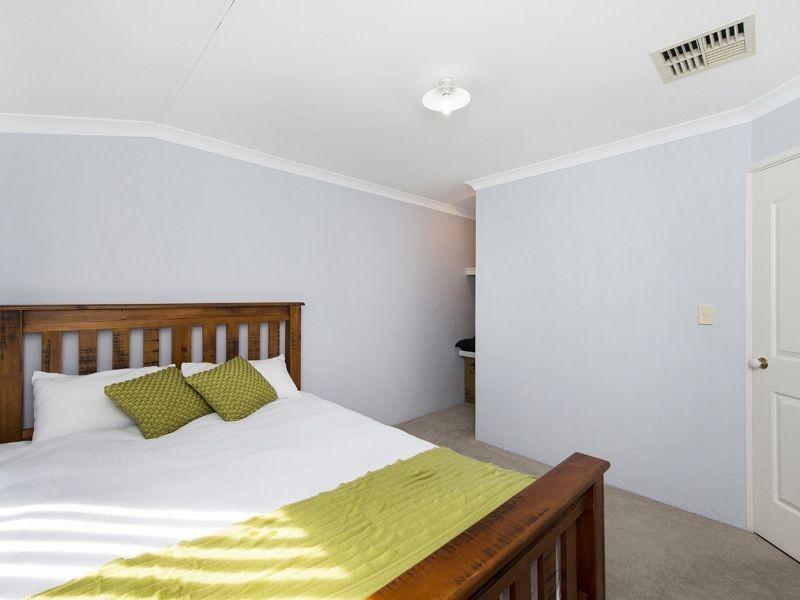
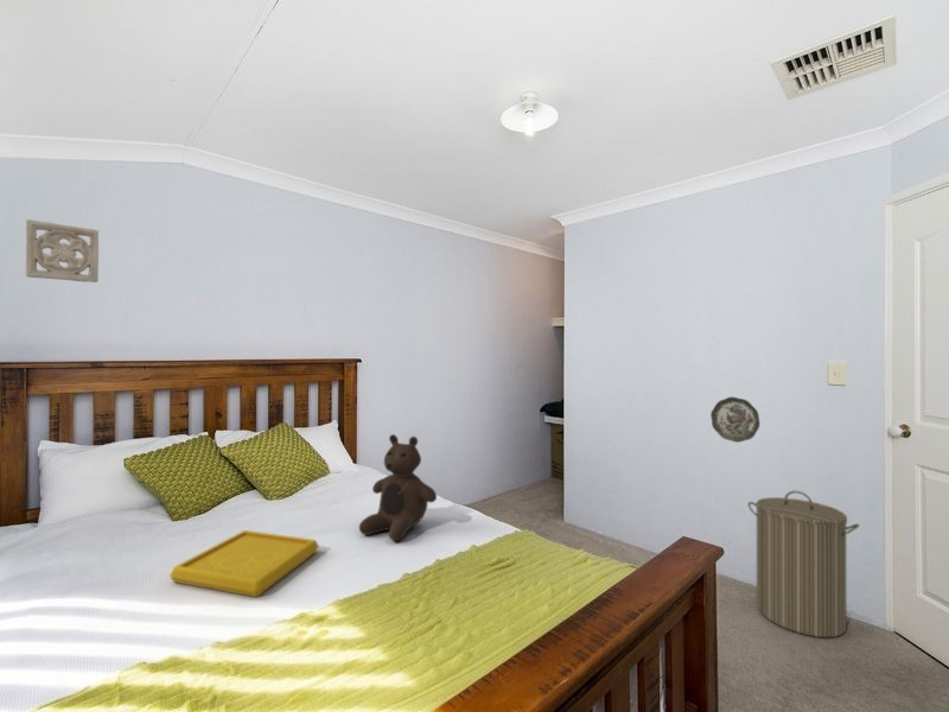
+ serving tray [168,529,320,598]
+ laundry hamper [747,490,860,638]
+ teddy bear [358,433,438,542]
+ wall ornament [24,218,100,284]
+ decorative plate [709,396,760,444]
